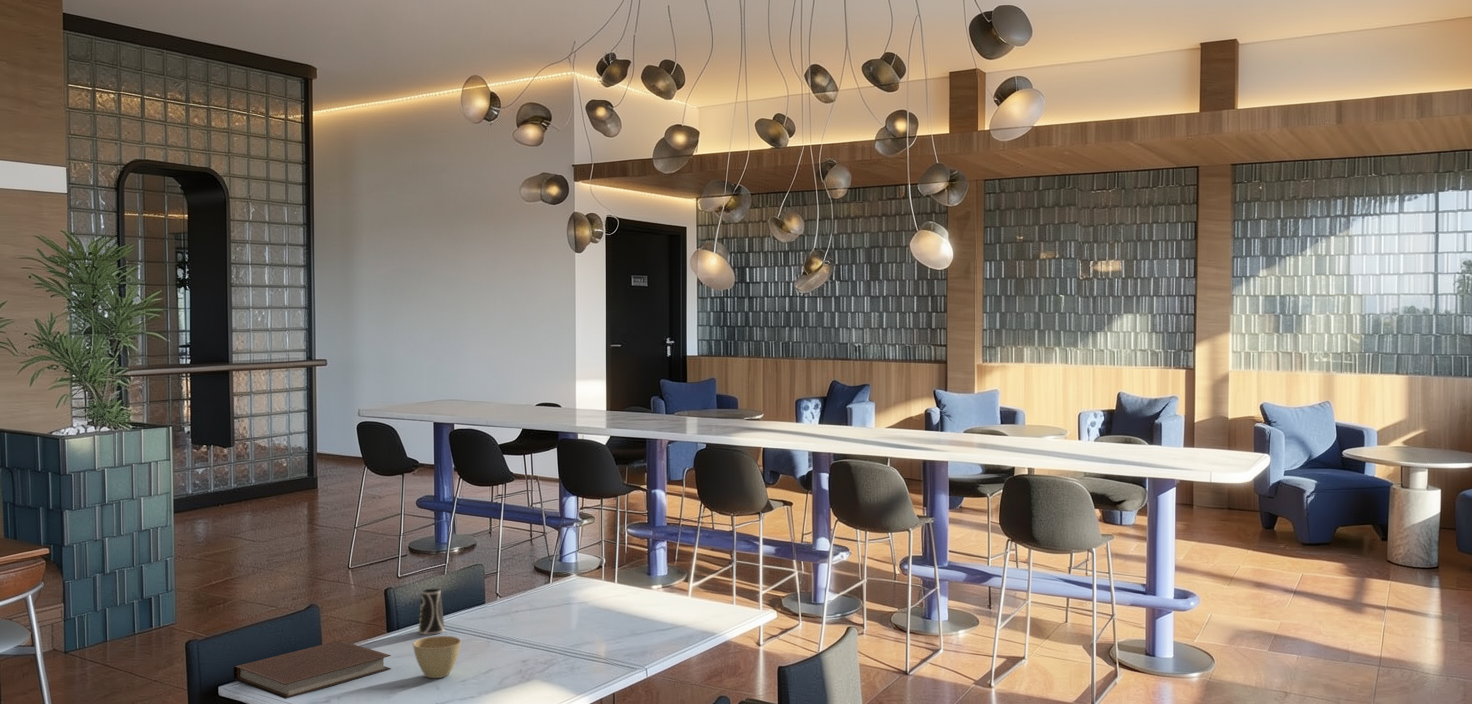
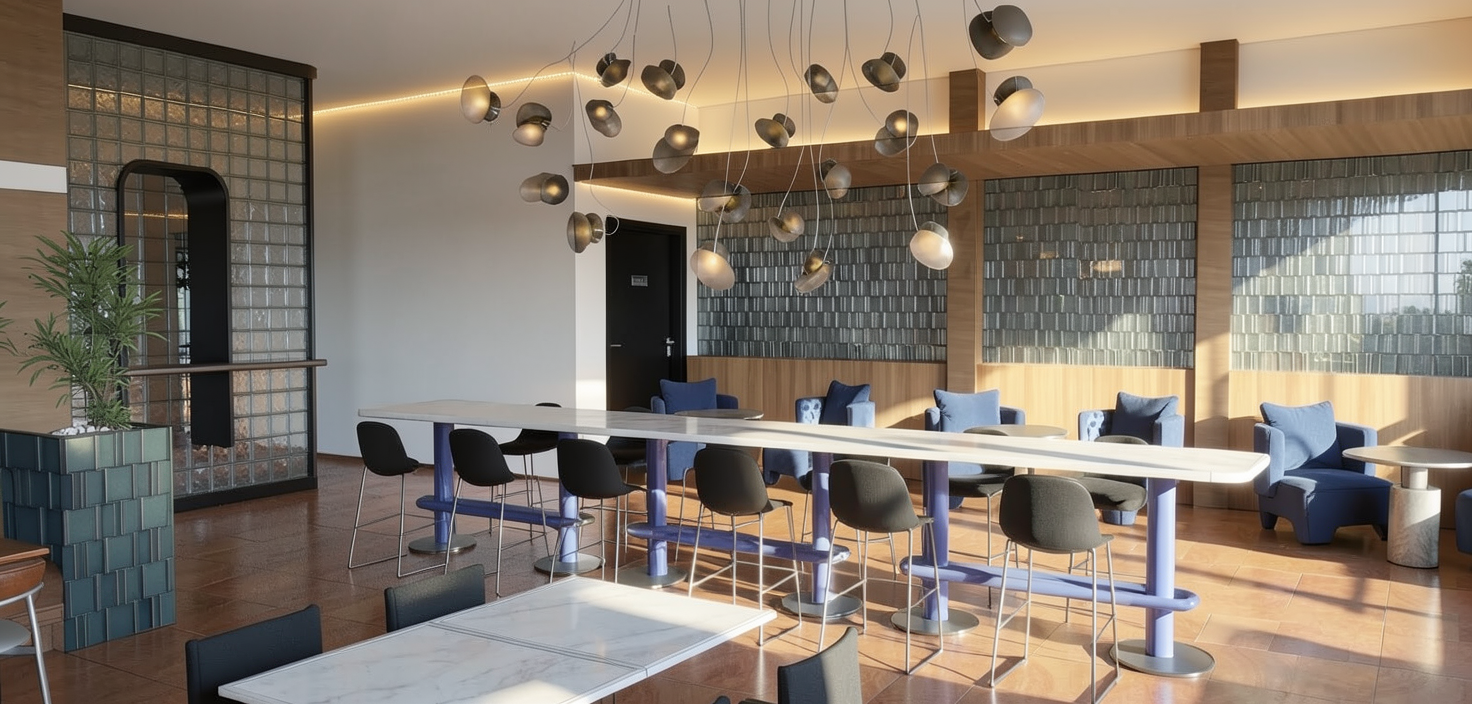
- notebook [232,640,392,700]
- flower pot [412,635,462,679]
- cup [417,588,445,635]
